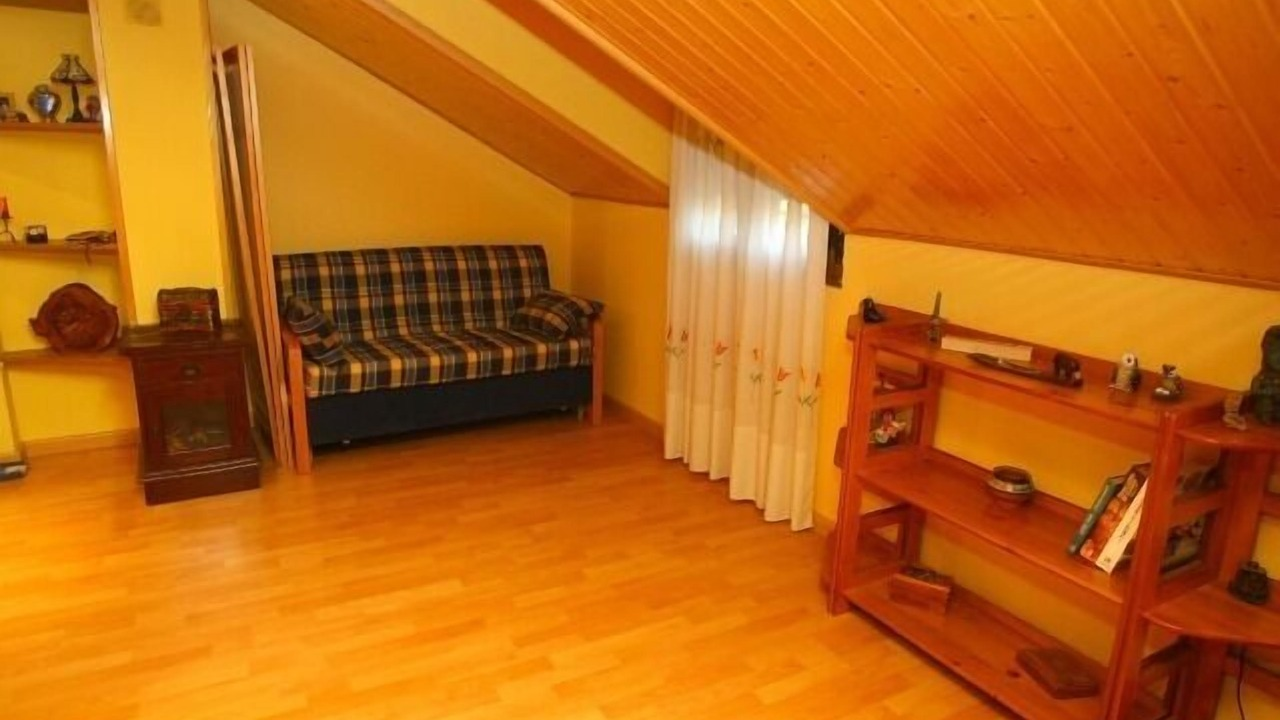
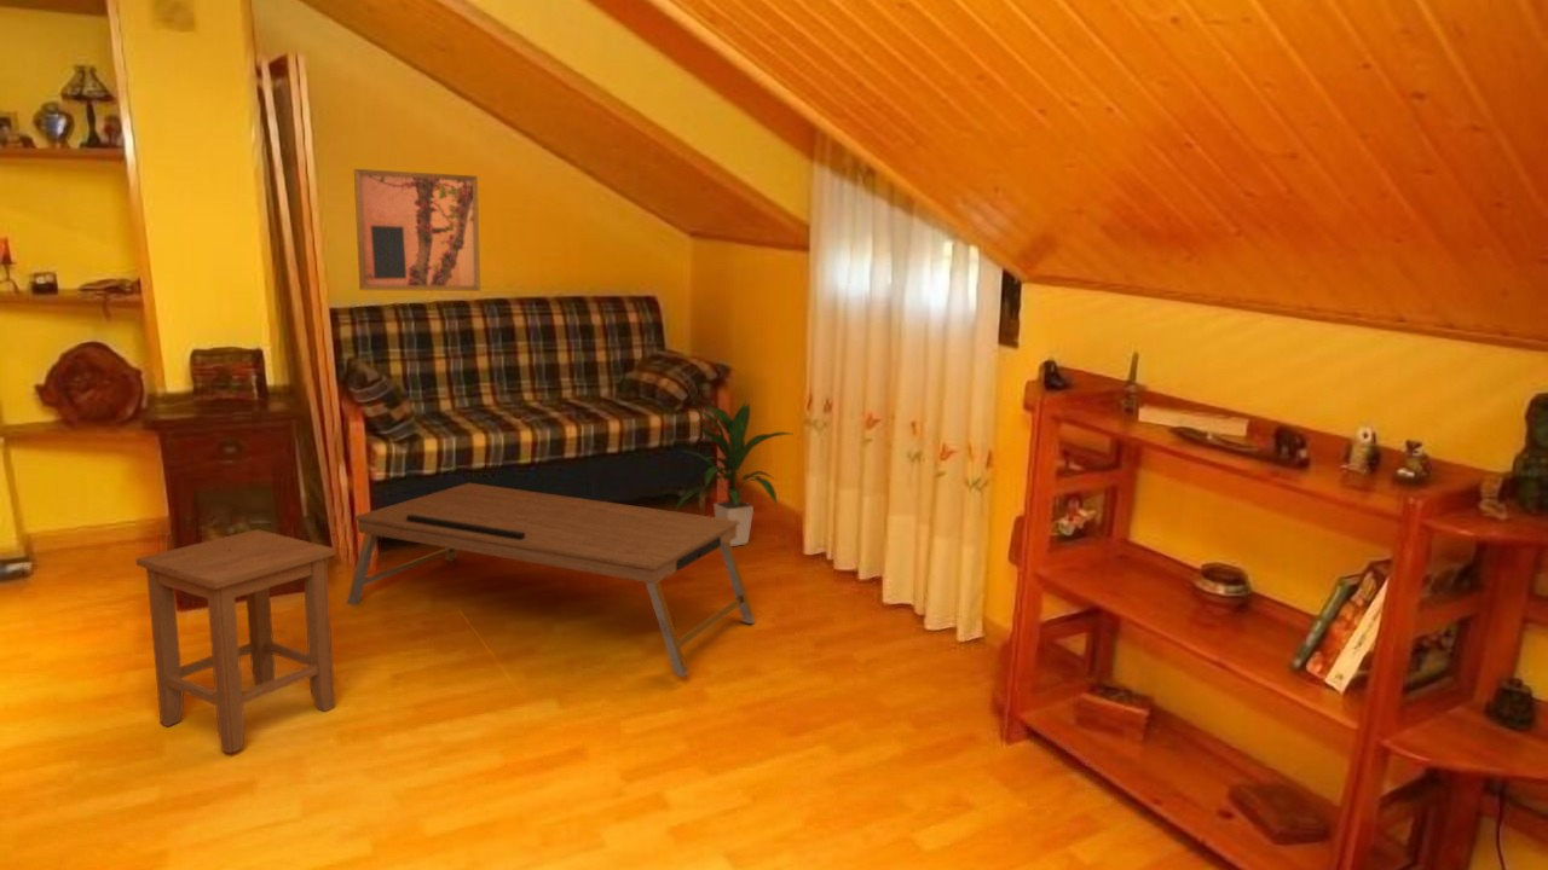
+ stool [135,528,336,754]
+ coffee table [346,482,756,678]
+ wall art [353,168,481,292]
+ indoor plant [674,398,792,547]
